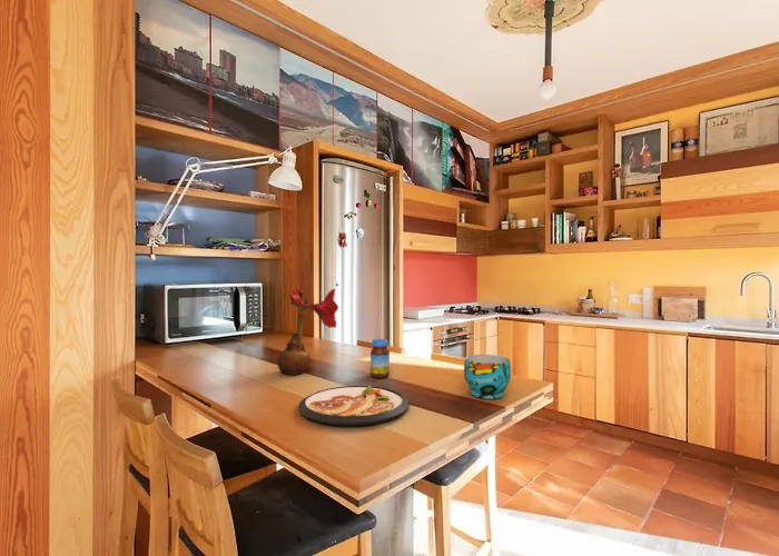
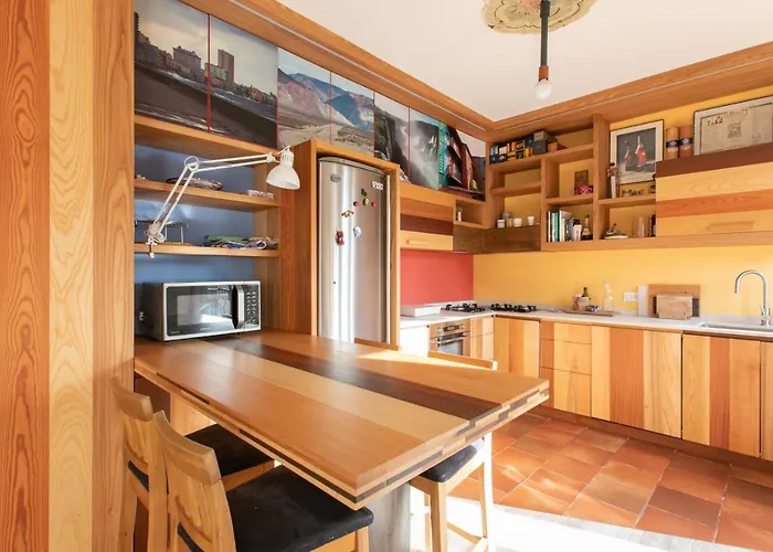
- jar [369,338,391,379]
- dish [297,385,411,426]
- flower [276,284,339,376]
- cup [463,354,512,399]
